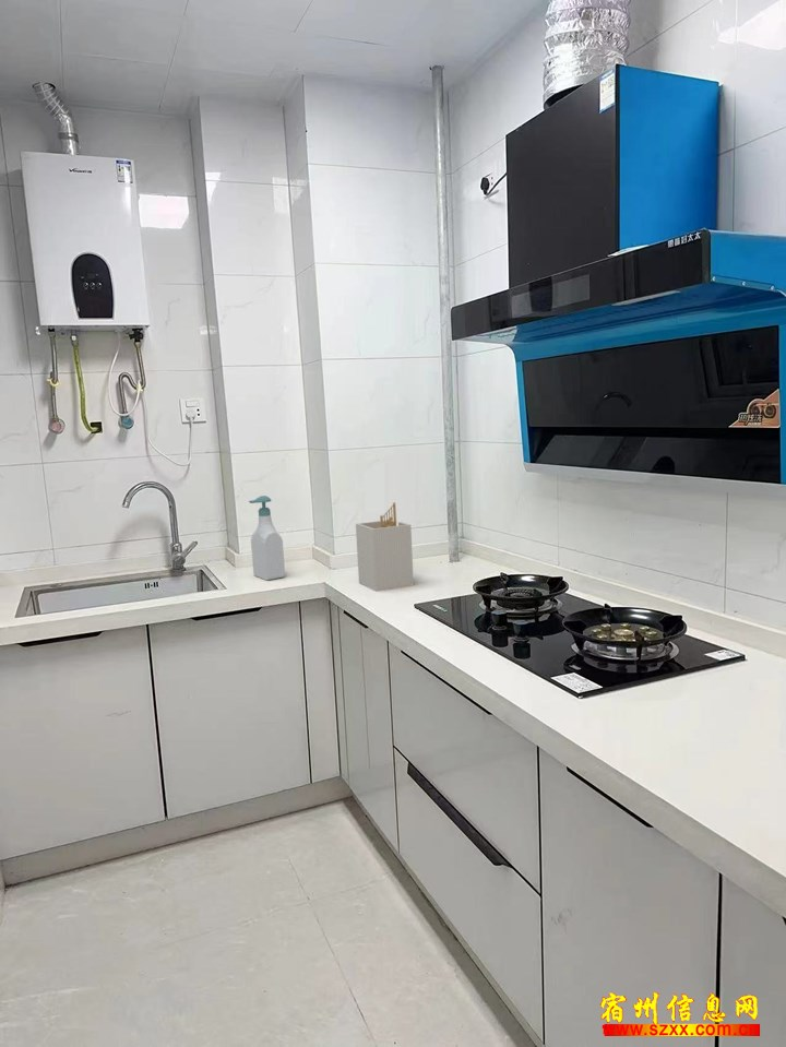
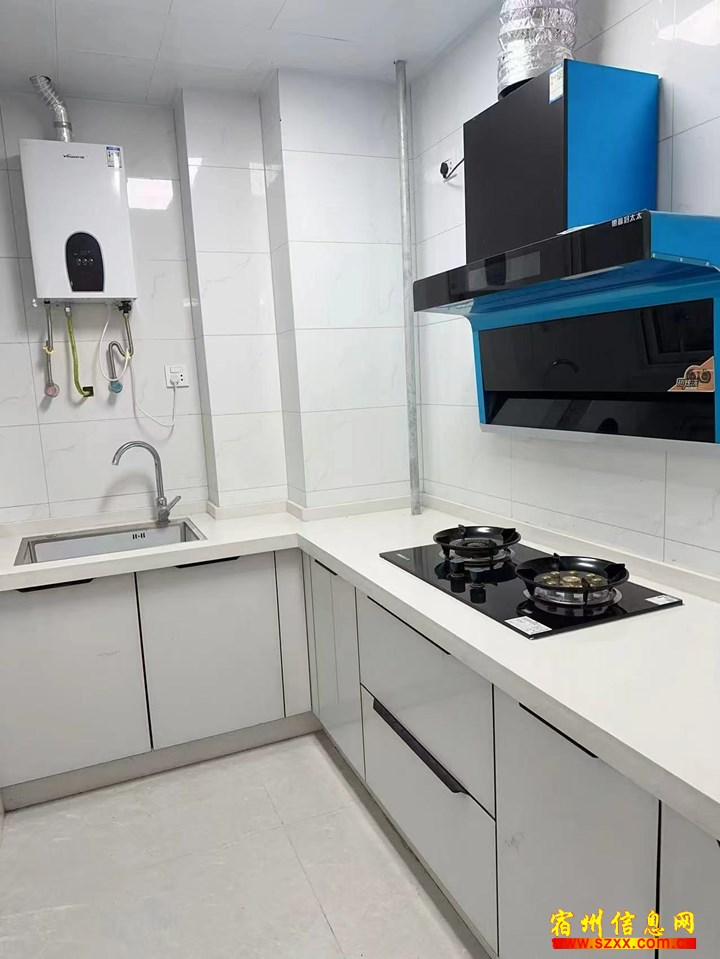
- utensil holder [355,501,415,593]
- soap bottle [248,495,286,582]
